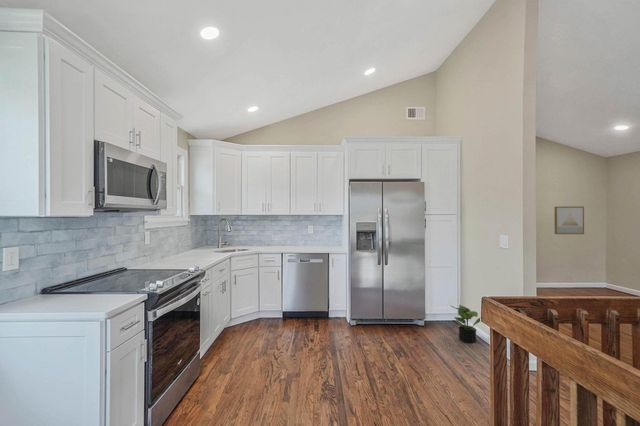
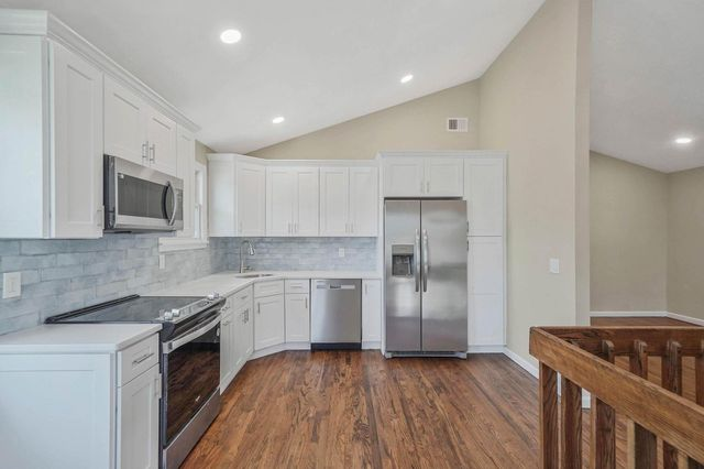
- potted plant [450,304,481,344]
- wall art [553,206,585,235]
